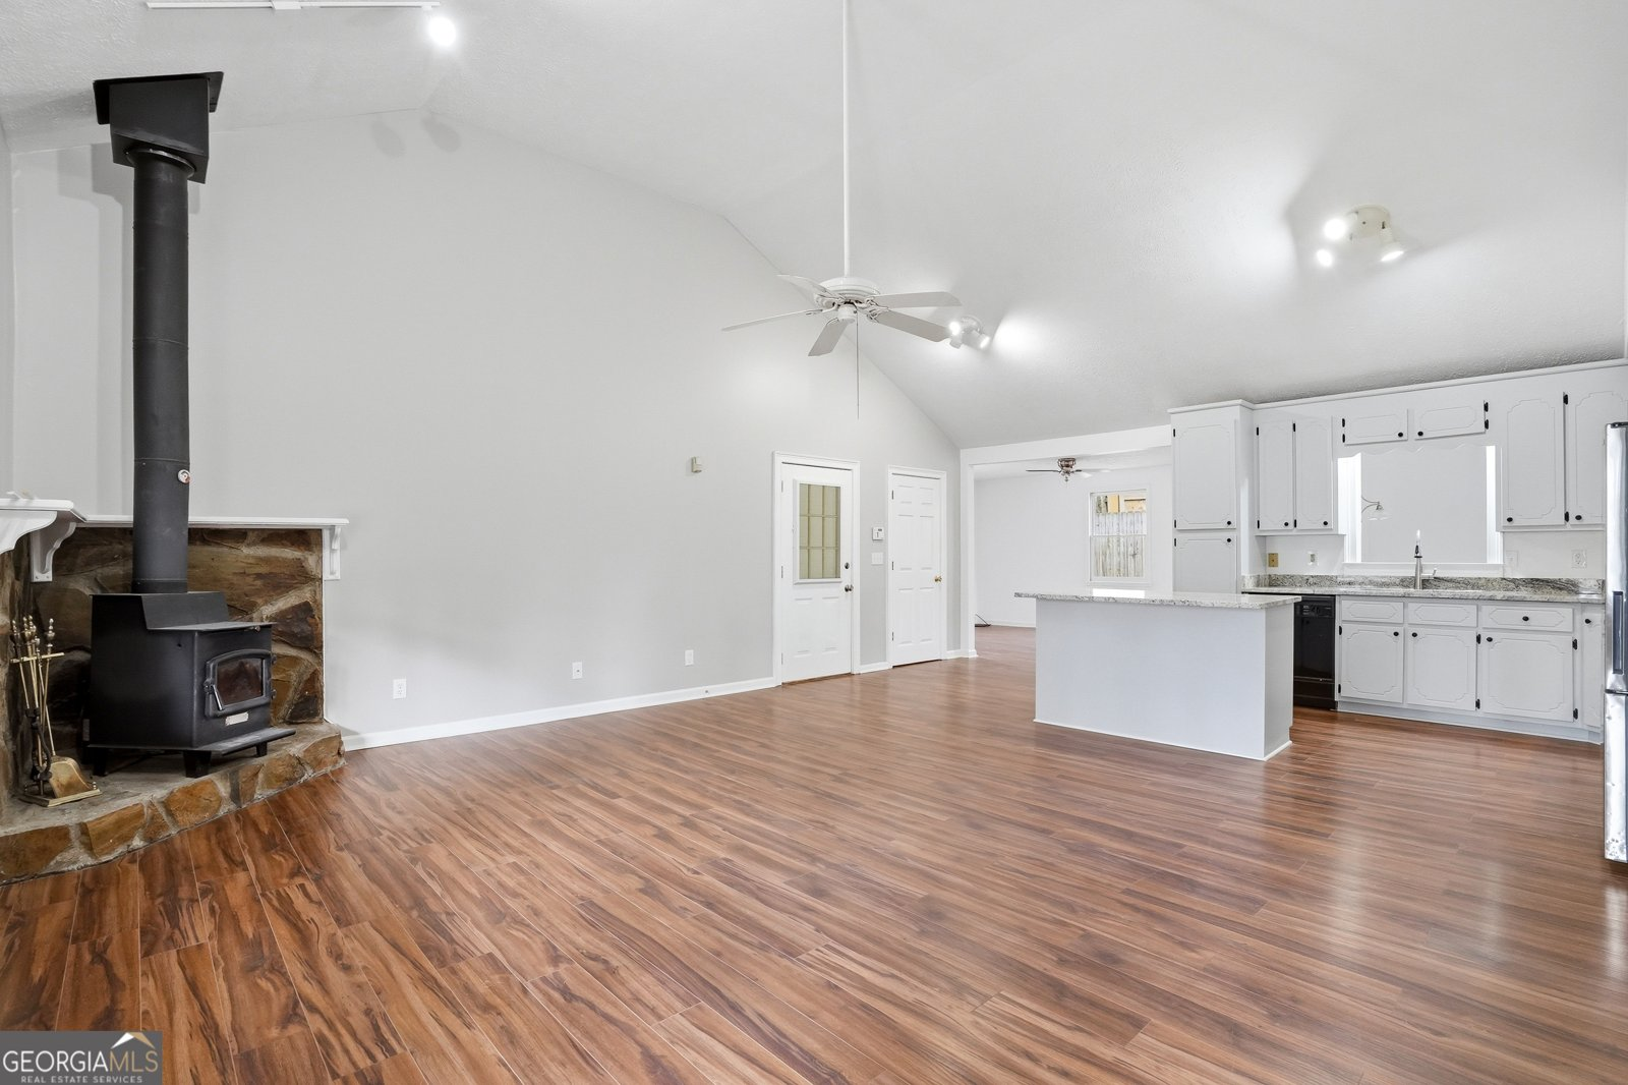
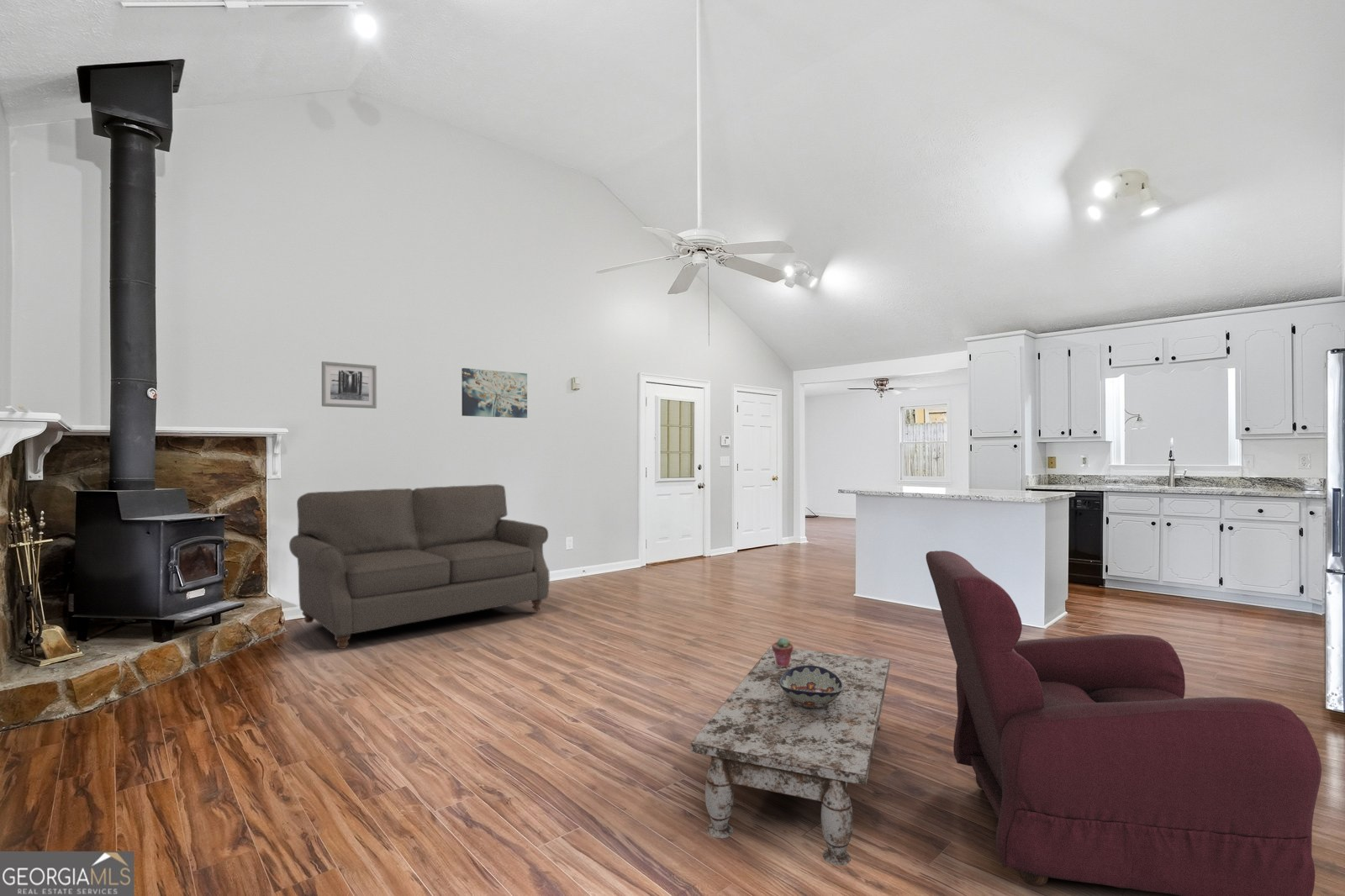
+ wall art [461,367,528,419]
+ potted succulent [771,636,794,667]
+ armchair [926,550,1322,896]
+ sofa [288,483,551,650]
+ coffee table [690,646,891,867]
+ wall art [321,361,377,409]
+ decorative bowl [779,666,843,709]
